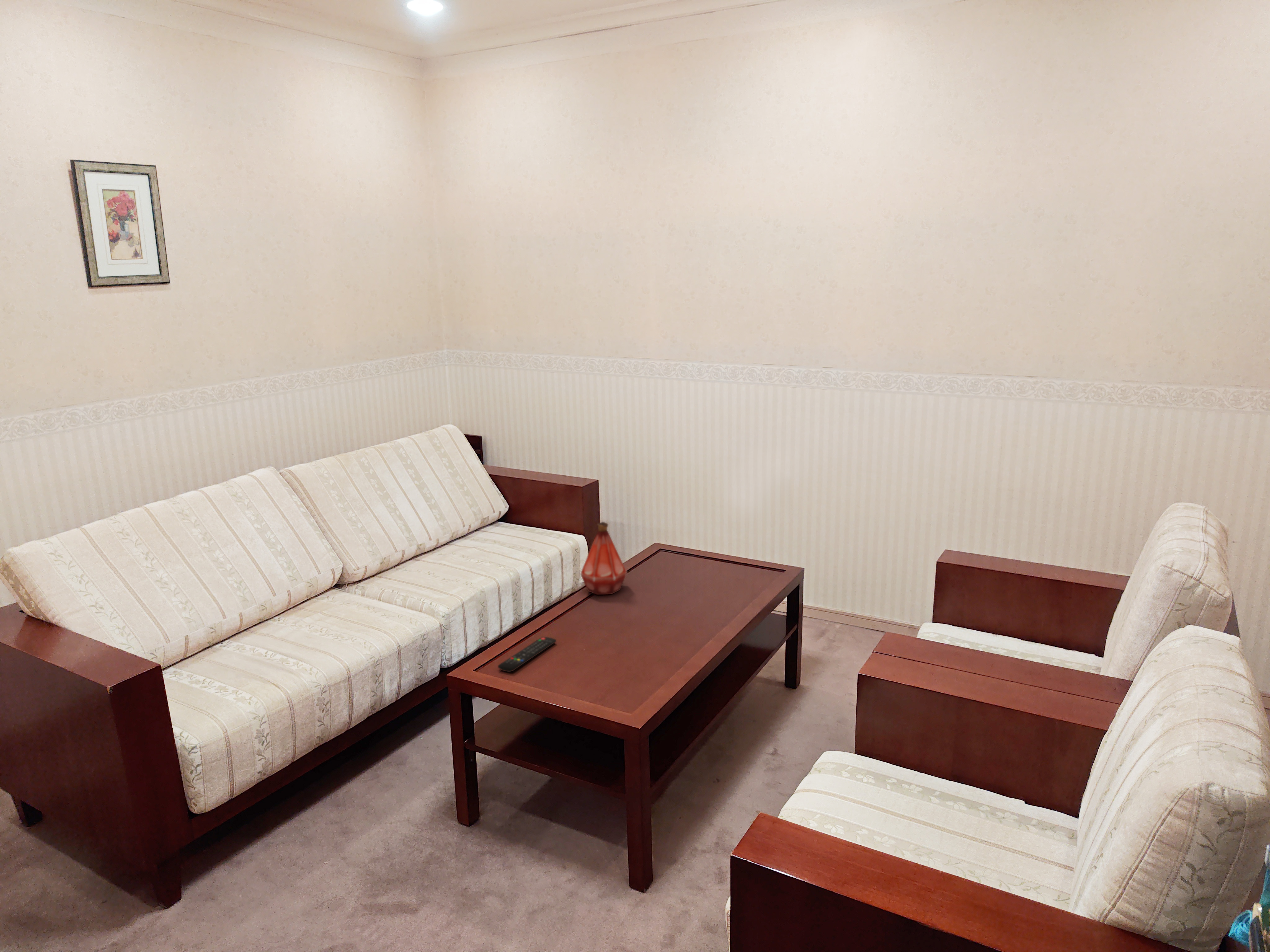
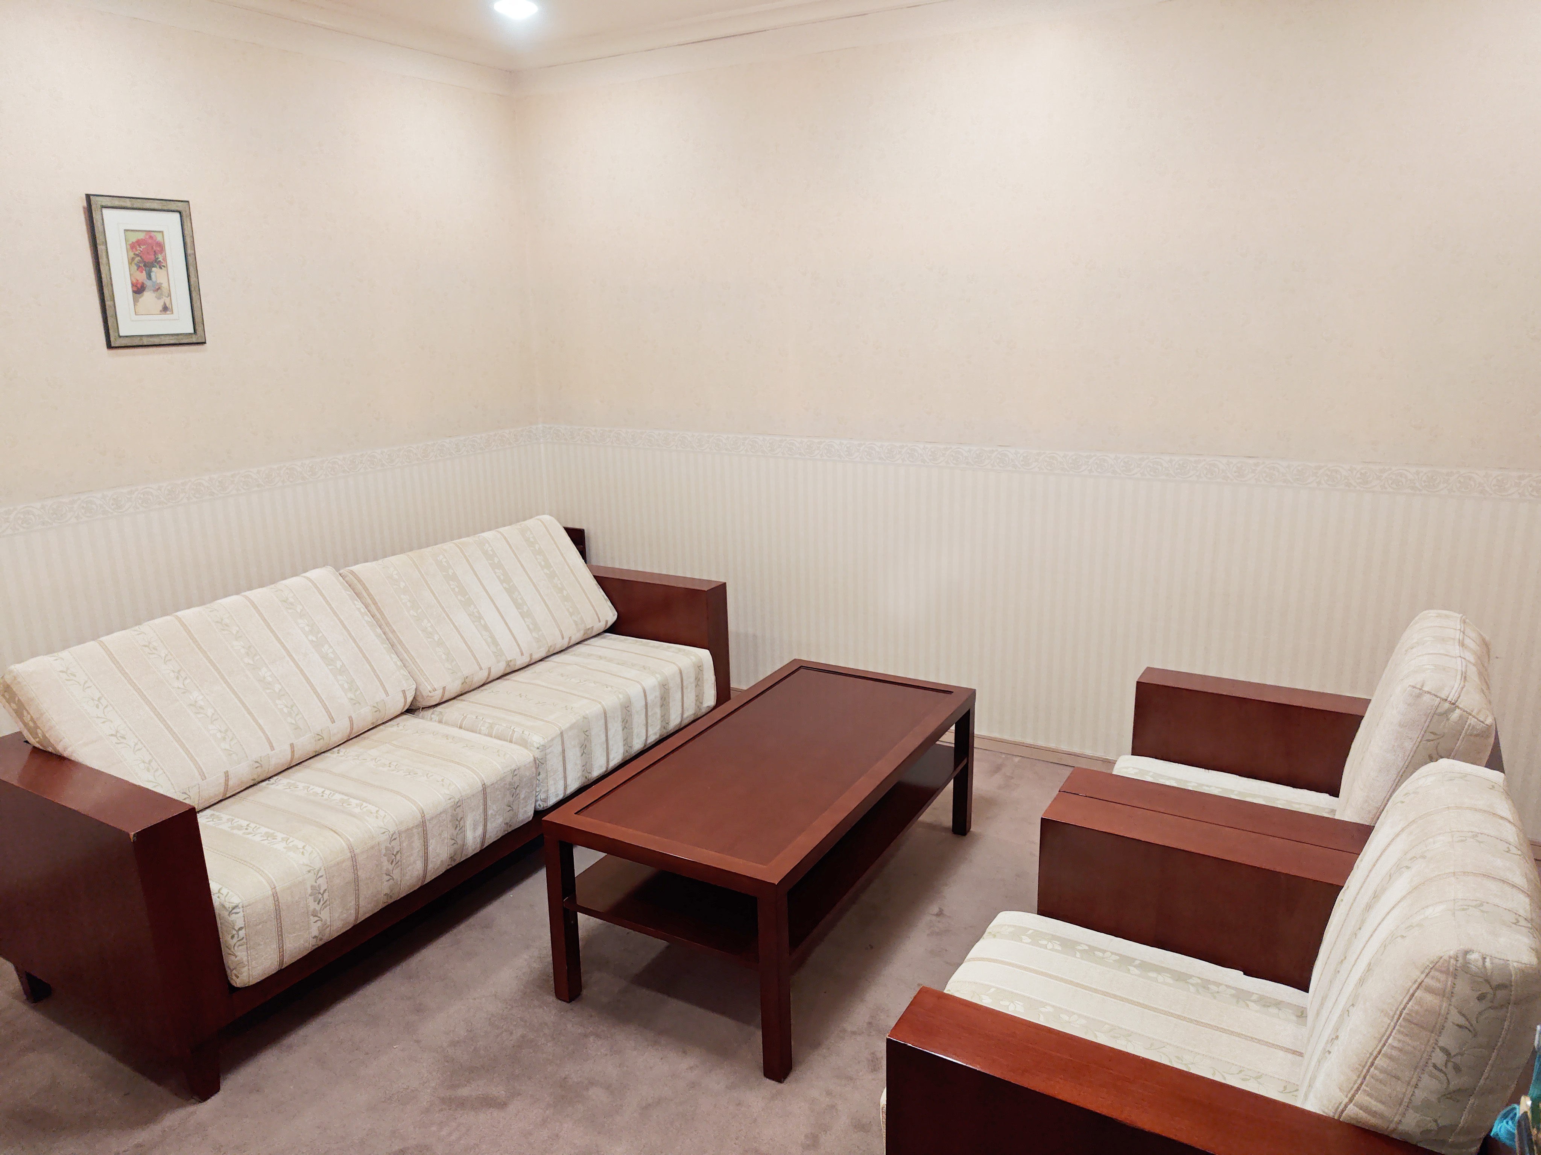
- bottle [580,522,627,595]
- remote control [498,637,557,672]
